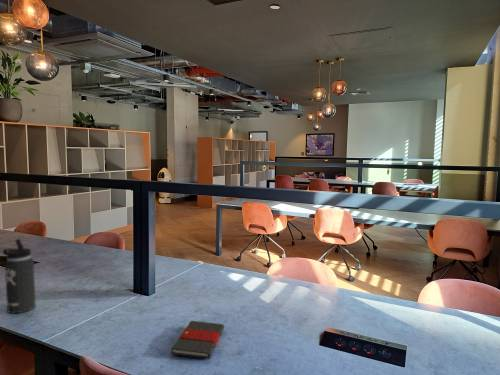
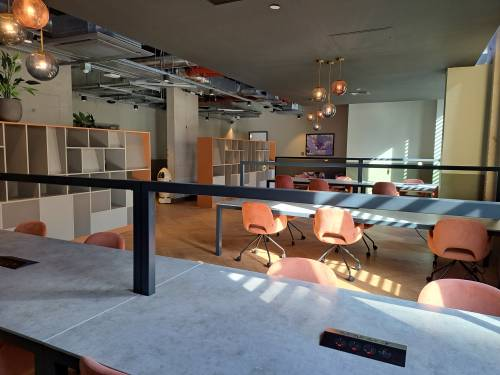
- book [170,320,225,360]
- thermos bottle [2,238,37,315]
